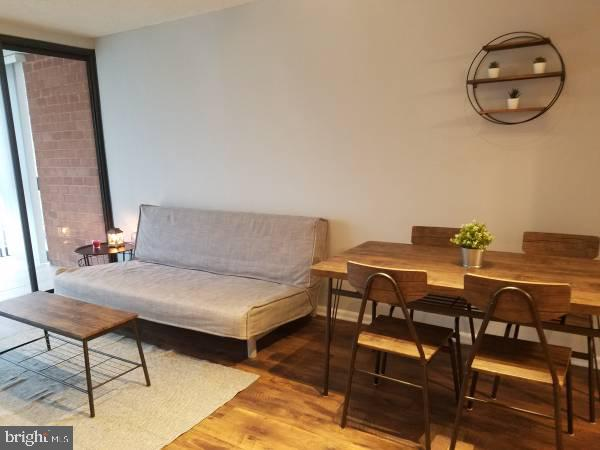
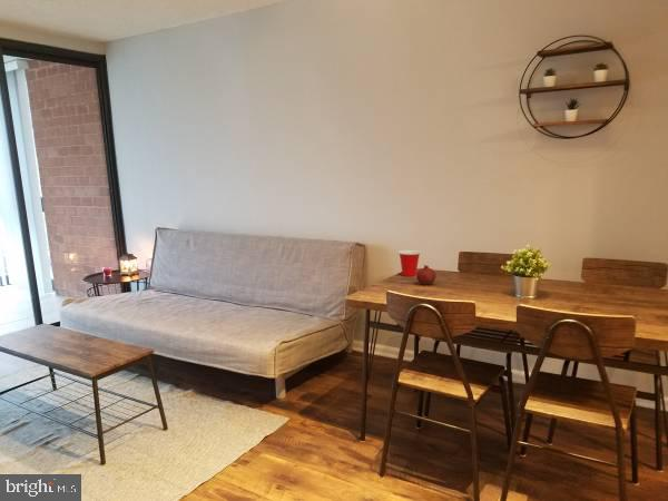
+ fruit [415,264,438,285]
+ cup [397,249,422,277]
